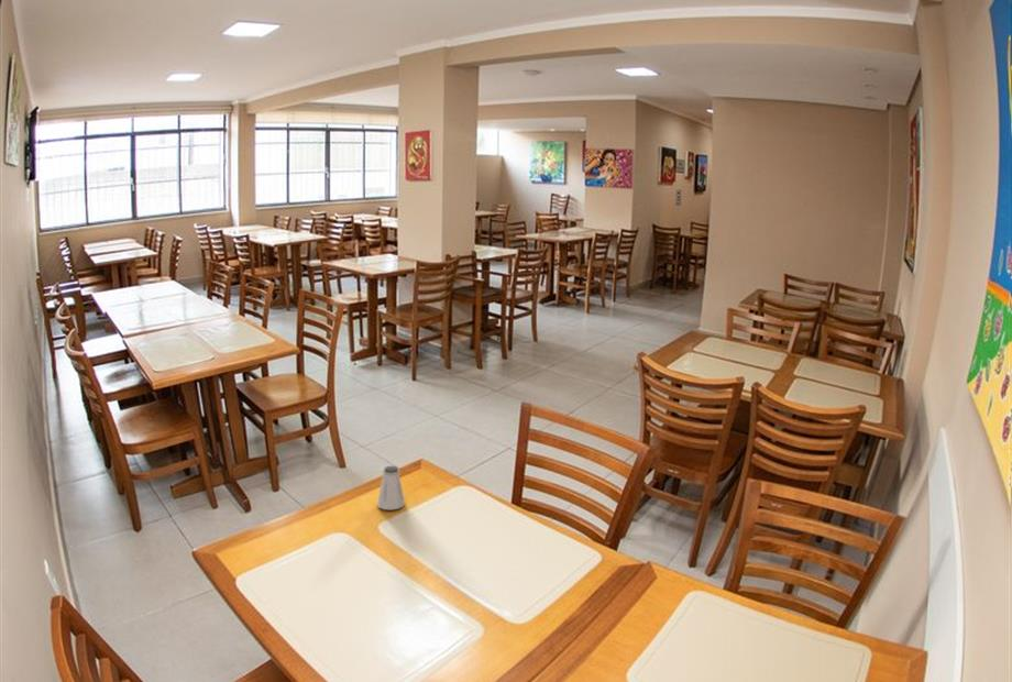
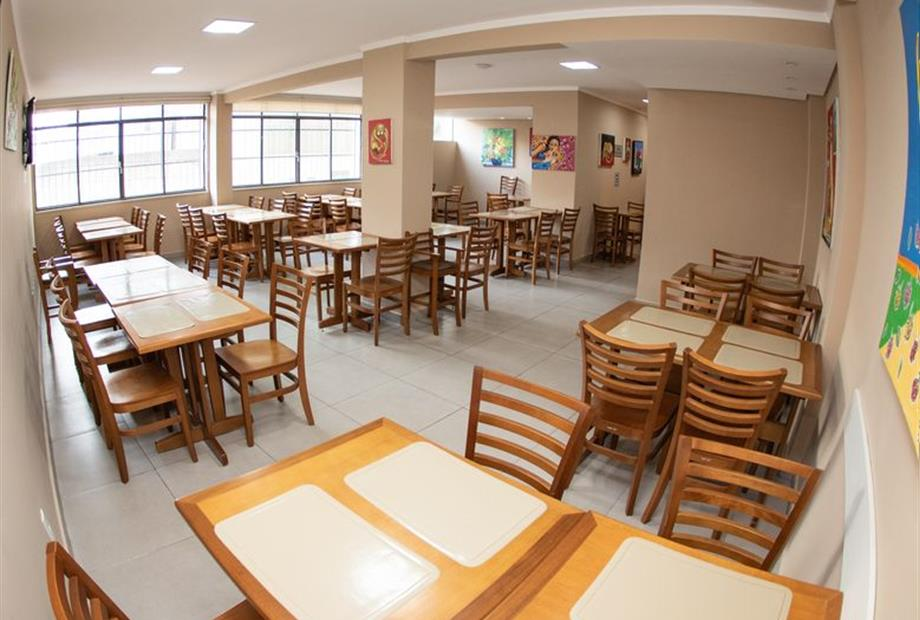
- saltshaker [376,465,406,510]
